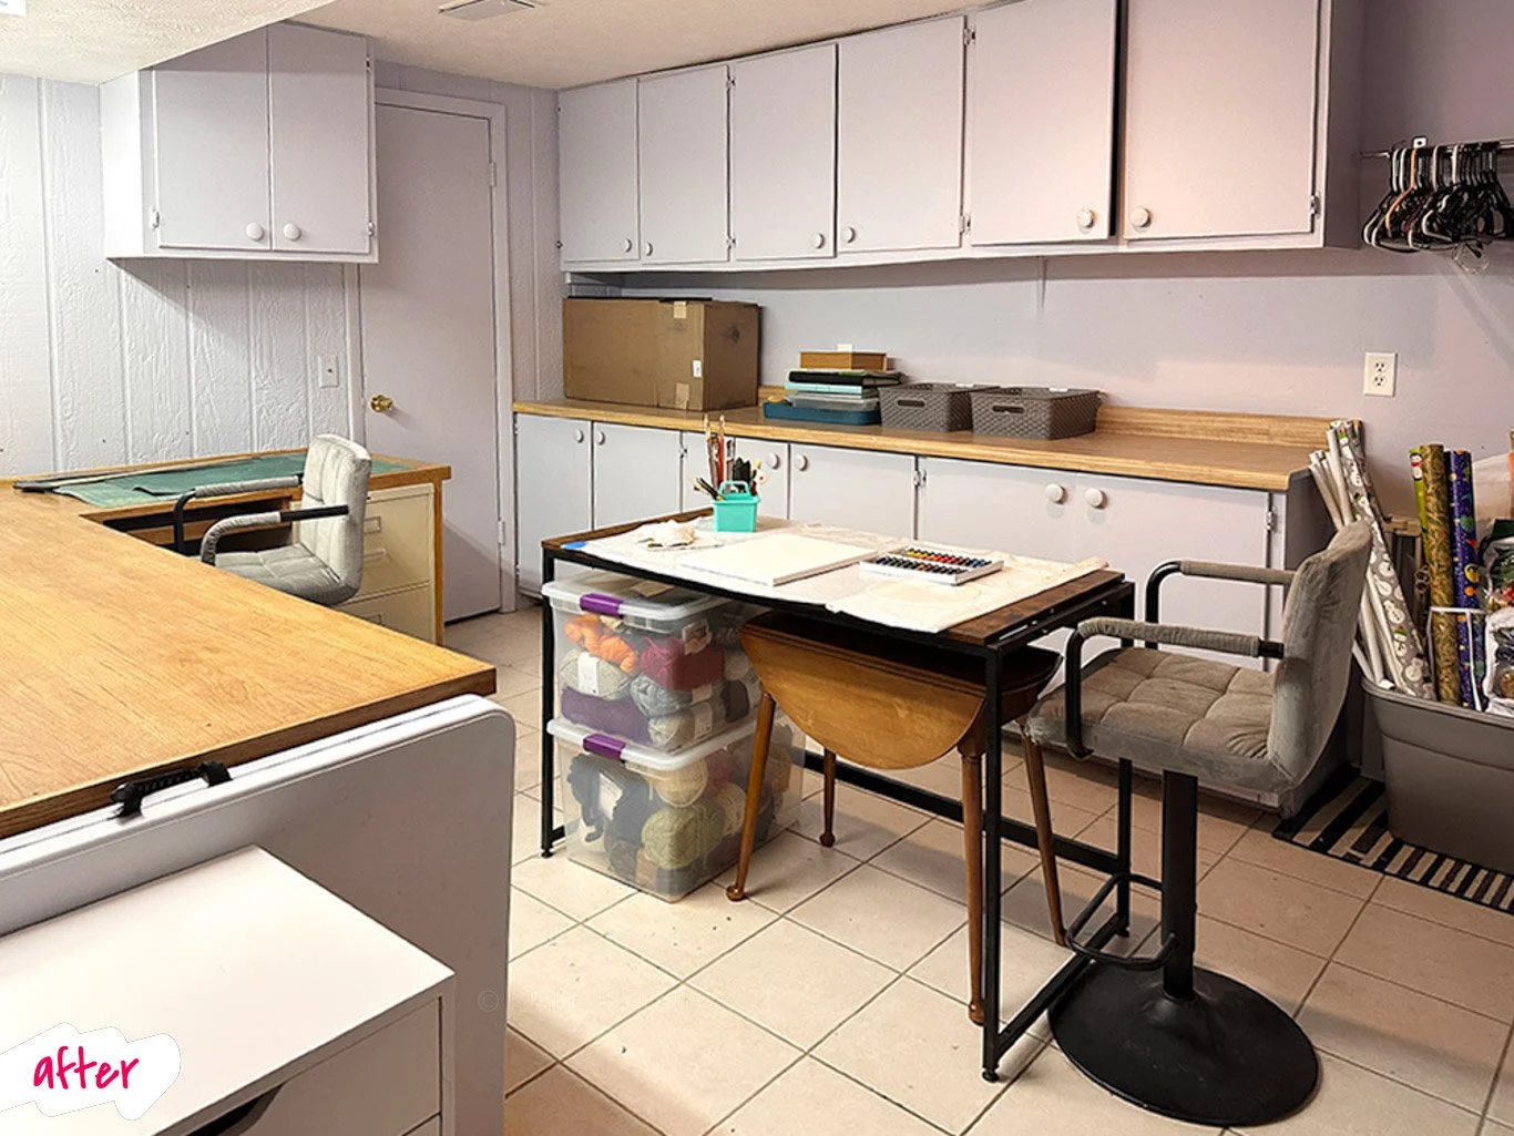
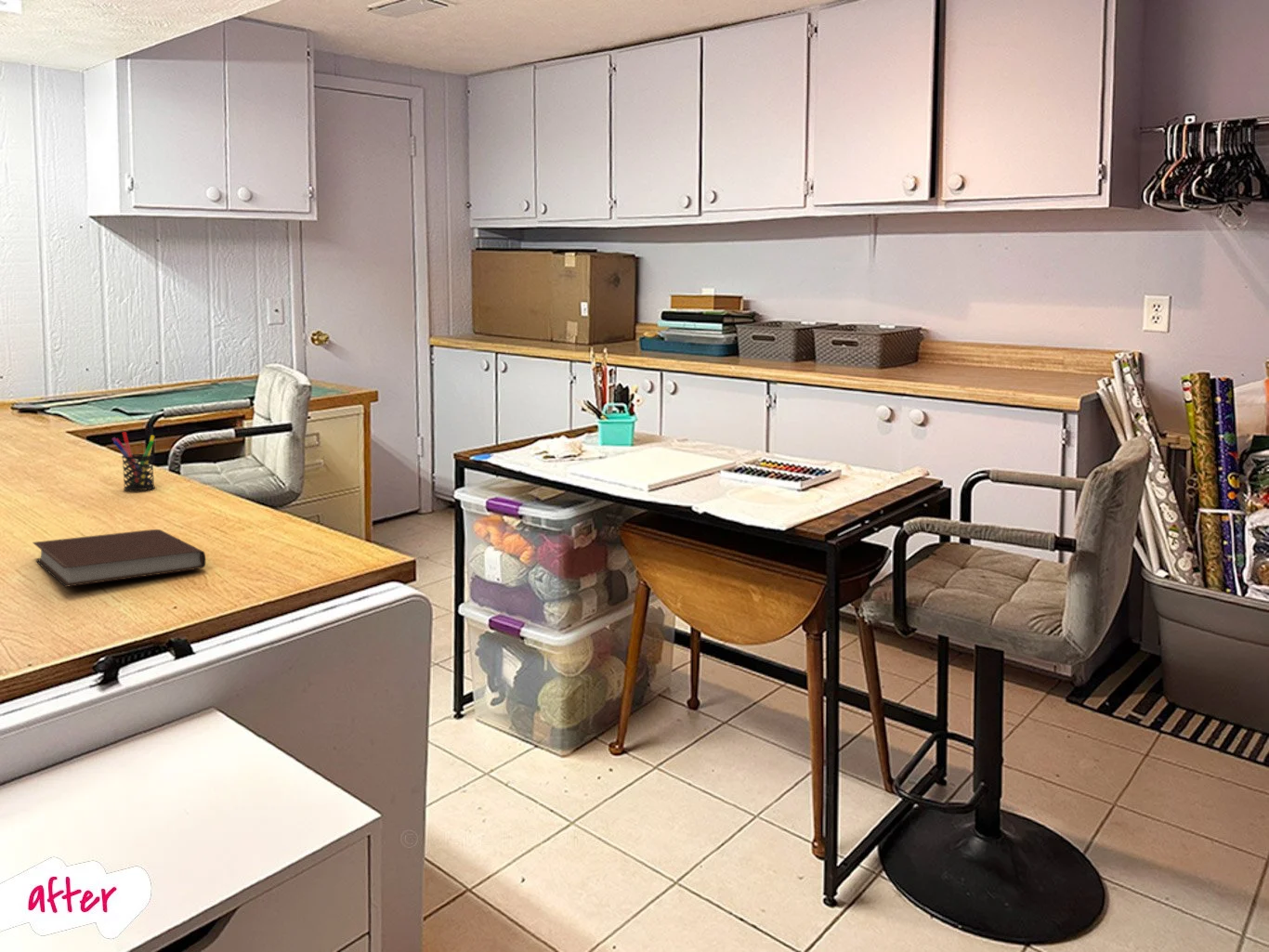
+ pen holder [111,431,156,491]
+ notebook [32,528,206,588]
